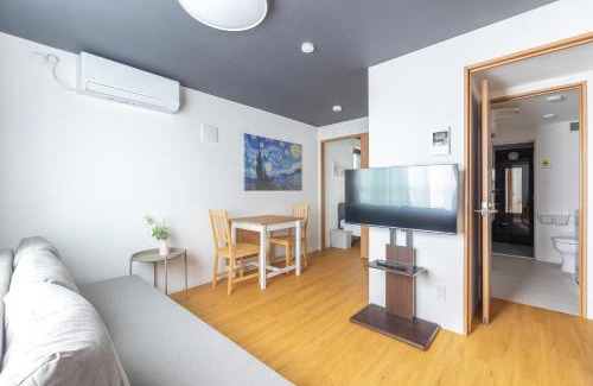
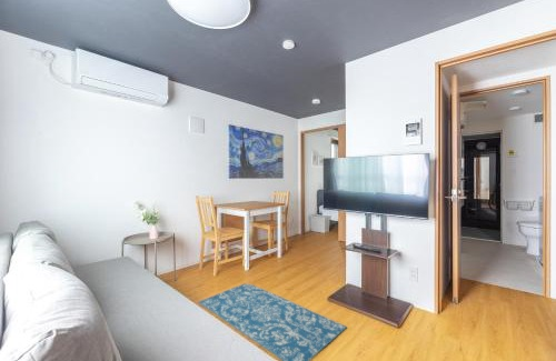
+ rug [197,282,348,361]
